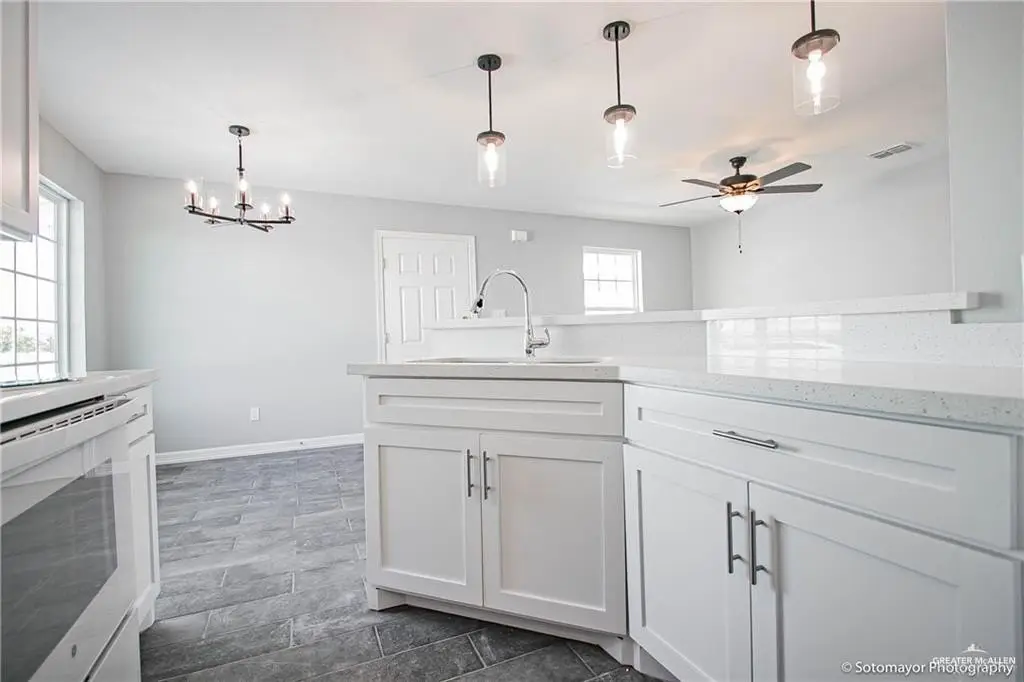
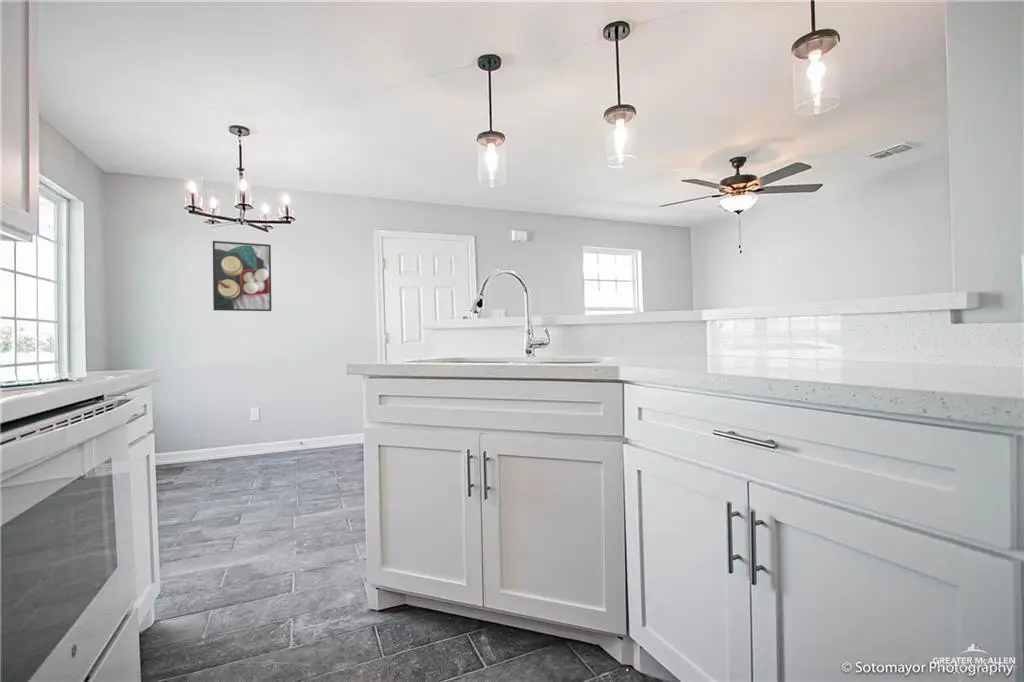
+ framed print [212,240,272,312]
